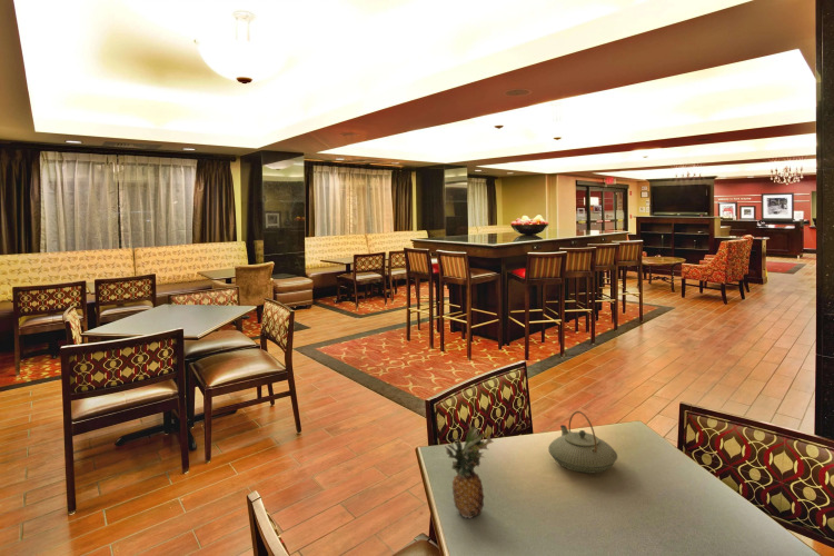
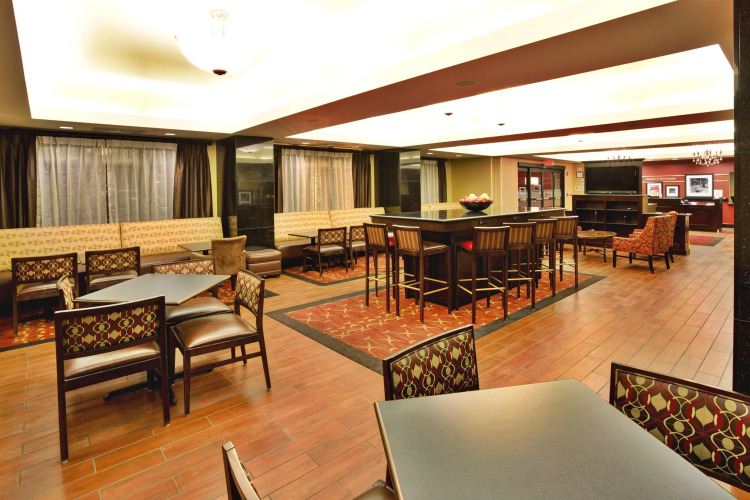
- fruit [445,423,495,519]
- teapot [547,410,618,475]
